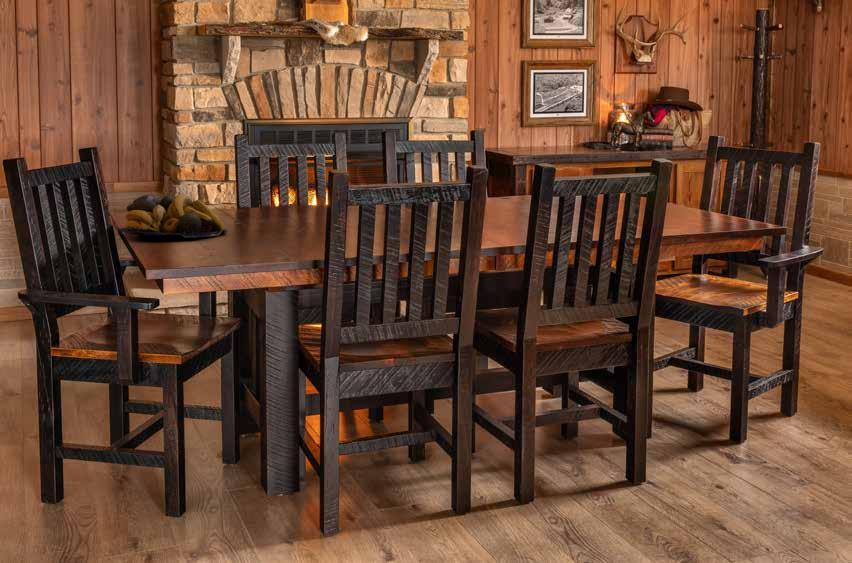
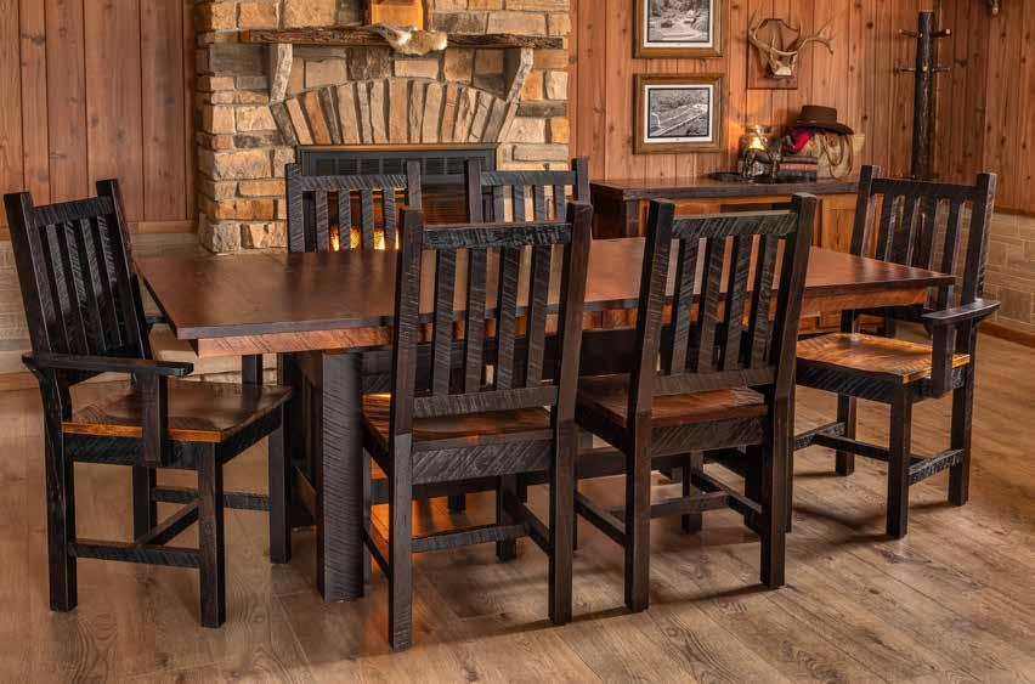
- fruit bowl [118,193,228,239]
